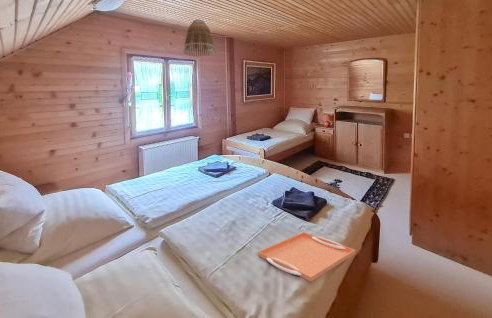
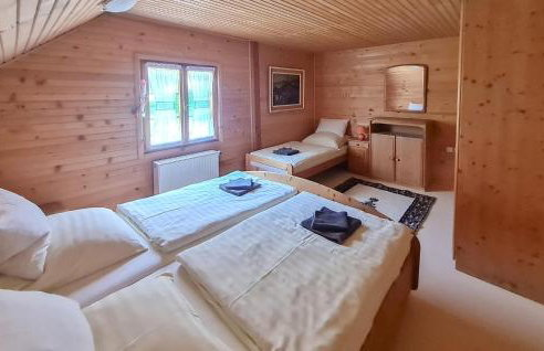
- serving tray [257,231,356,283]
- lamp shade [182,18,217,57]
